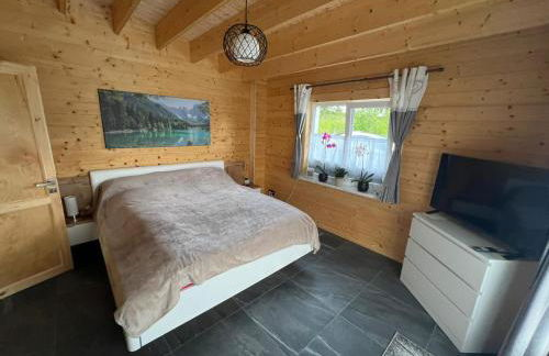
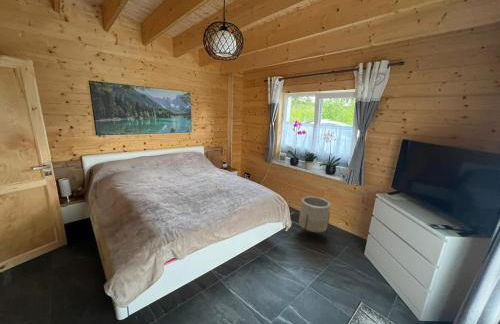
+ planter [298,195,331,241]
